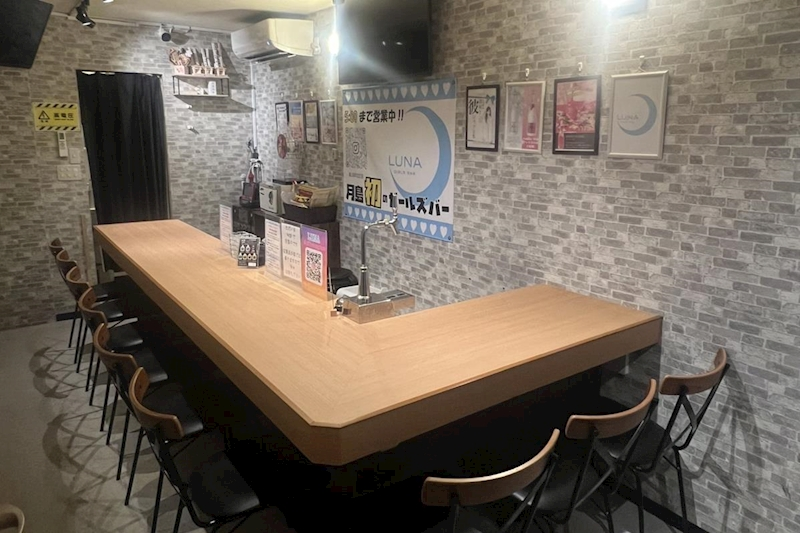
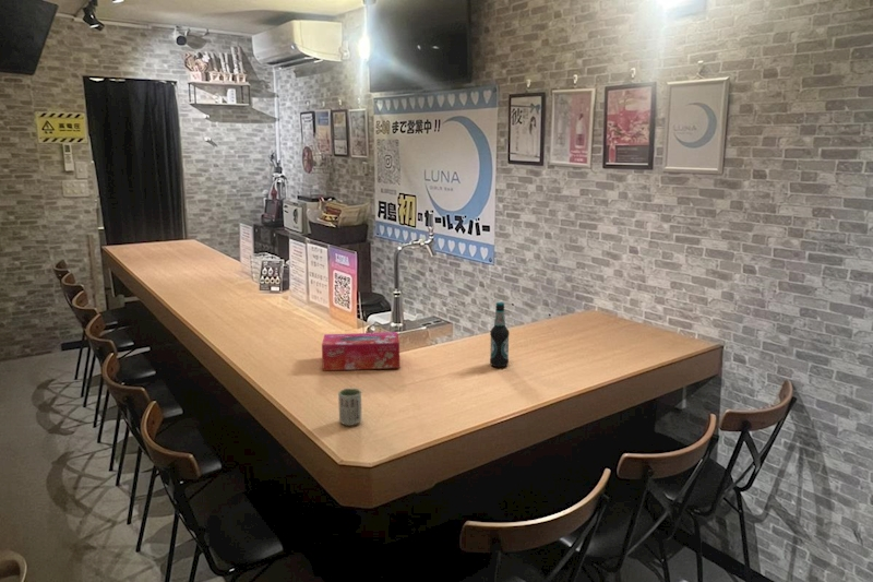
+ tissue box [321,331,400,371]
+ bottle [489,301,511,368]
+ cup [337,388,362,427]
